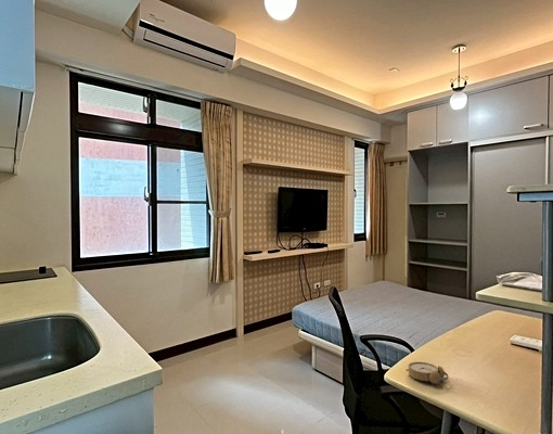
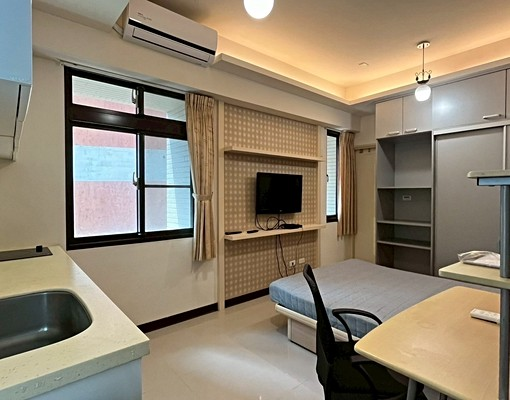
- alarm clock [404,361,450,385]
